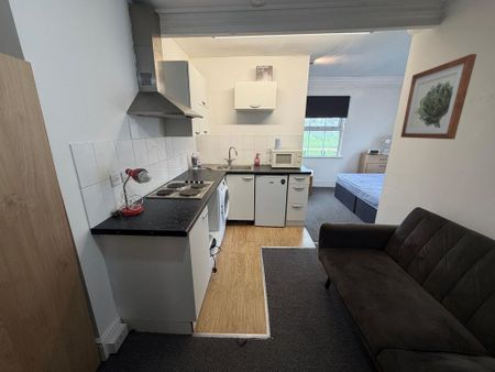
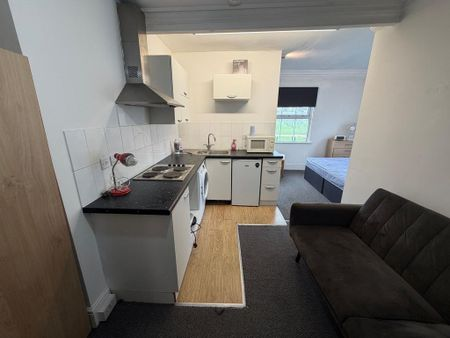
- wall art [399,53,477,140]
